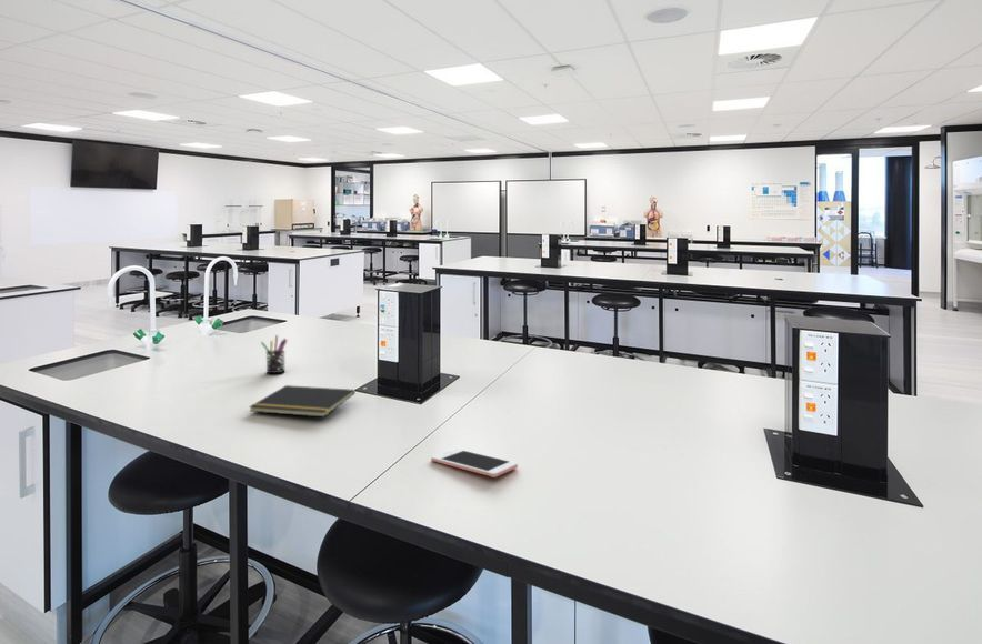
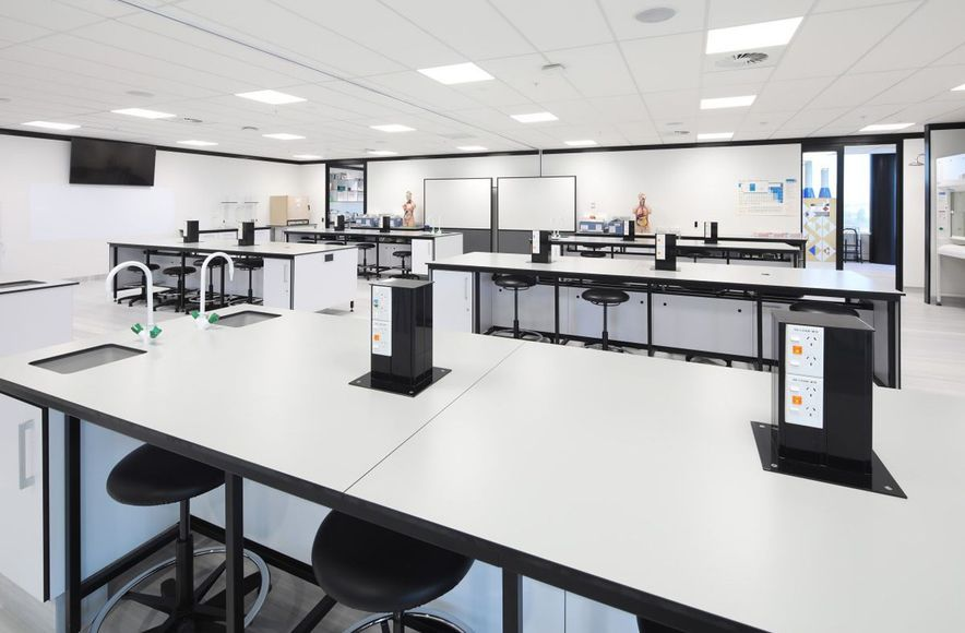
- pen holder [260,334,289,374]
- cell phone [430,447,519,479]
- notepad [248,384,357,419]
